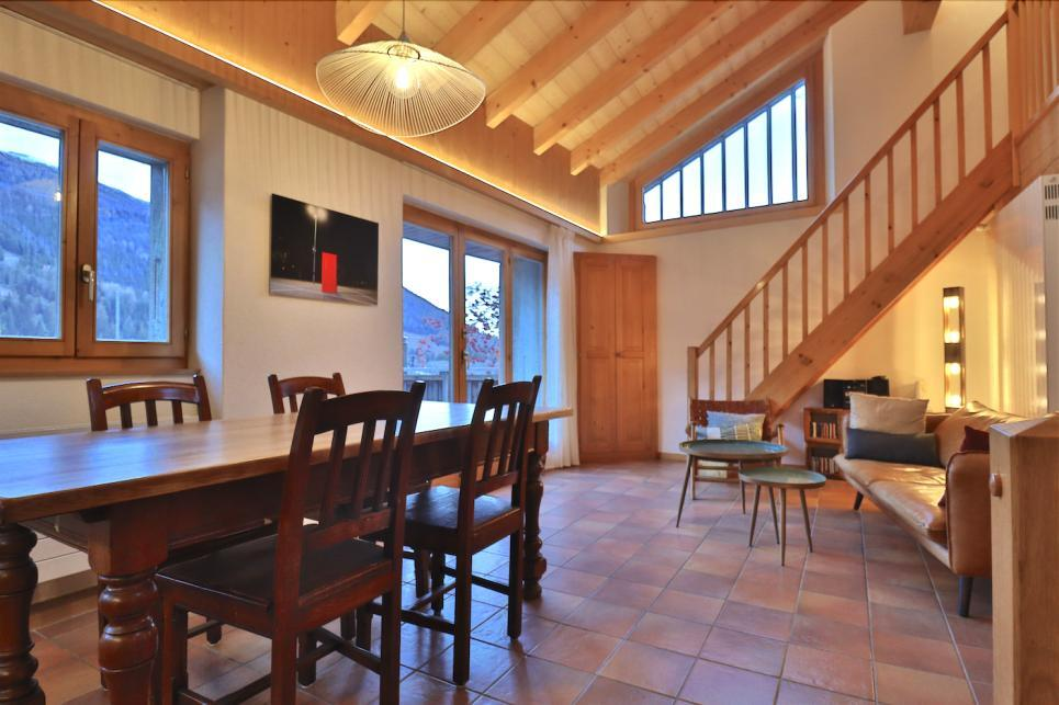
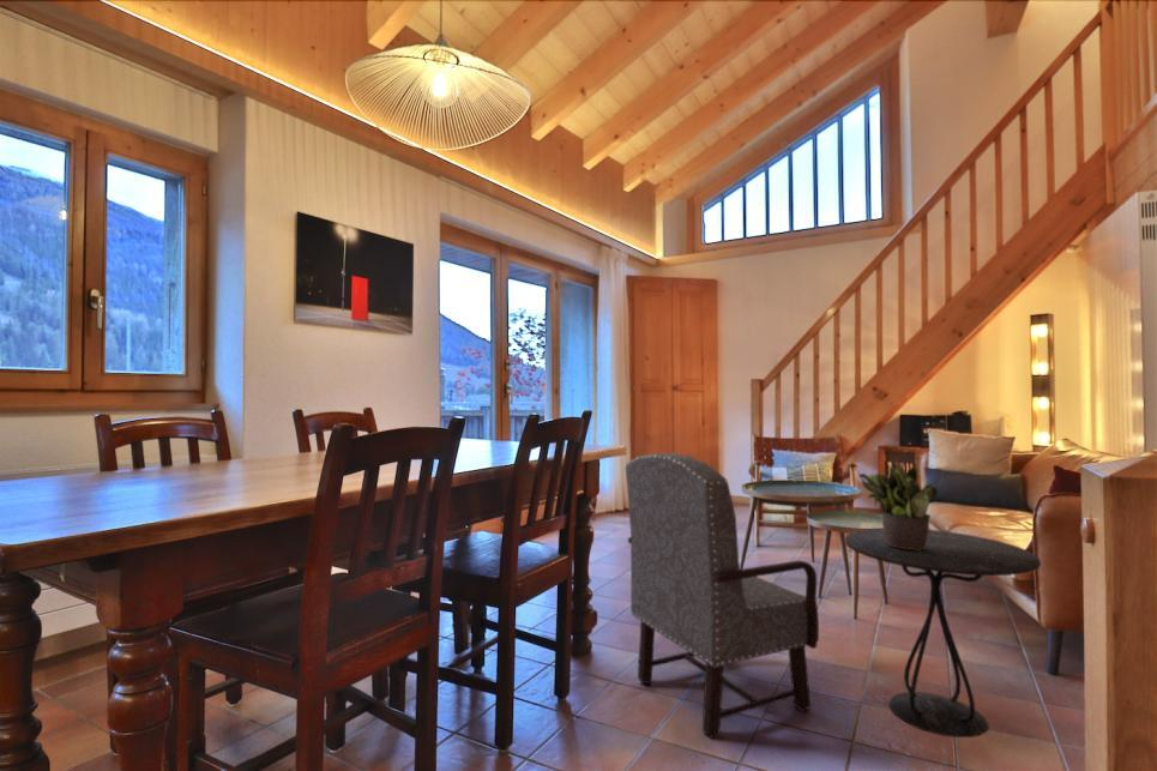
+ armchair [623,452,820,739]
+ potted plant [857,460,945,550]
+ side table [844,528,1042,739]
